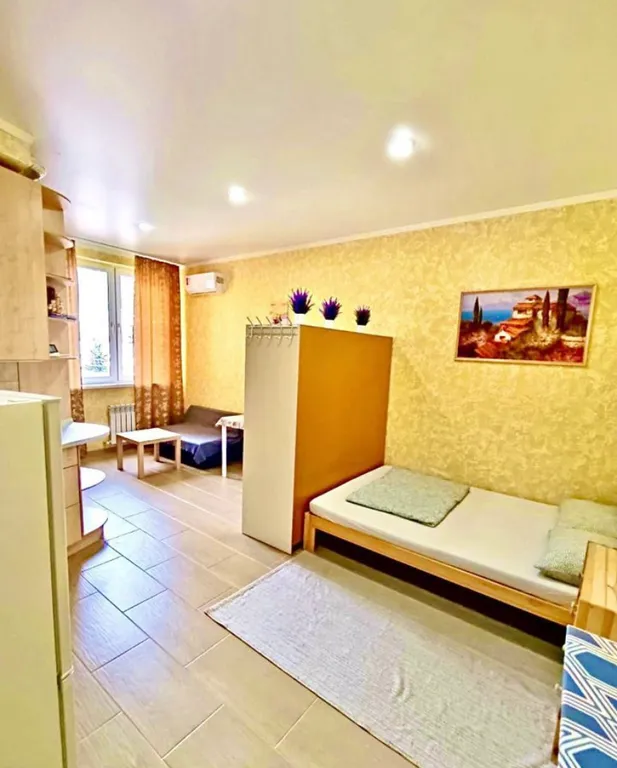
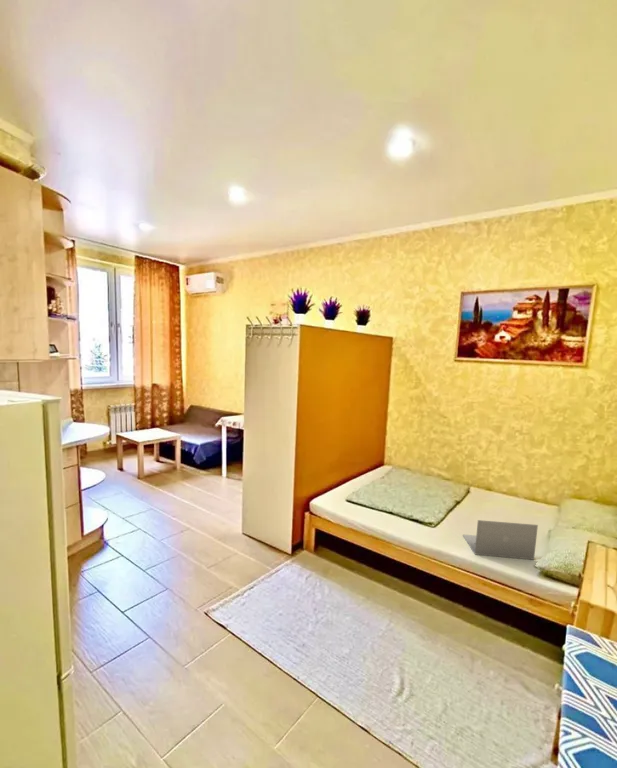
+ laptop [462,519,539,561]
